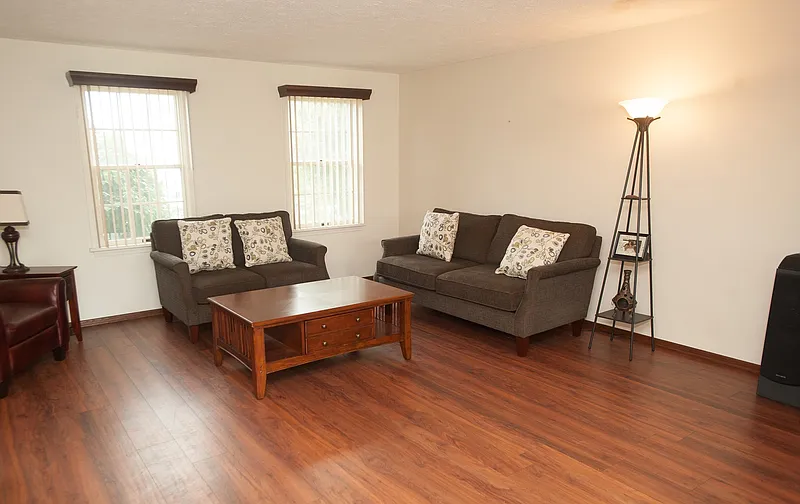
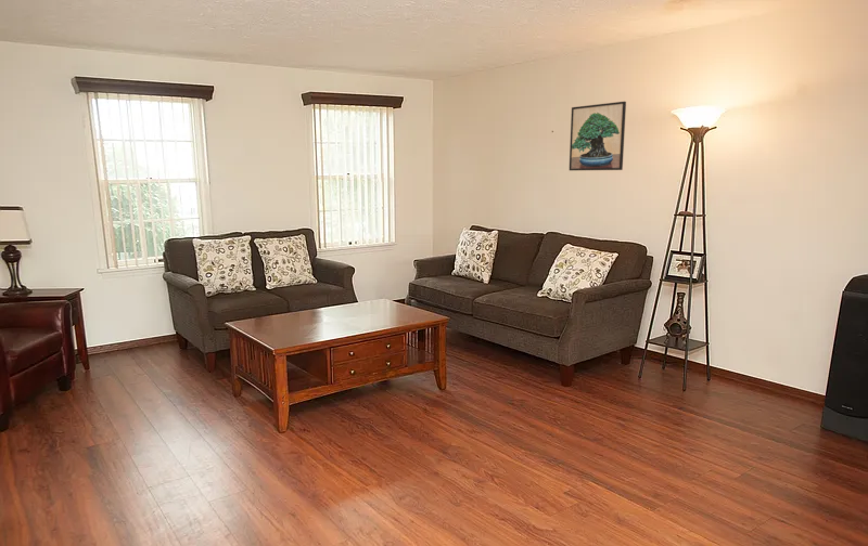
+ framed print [569,101,627,171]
